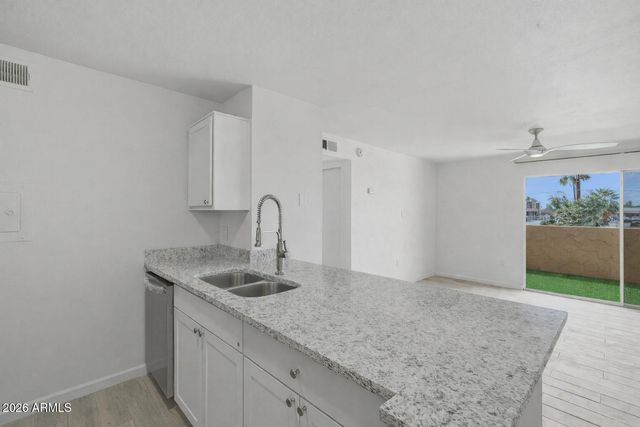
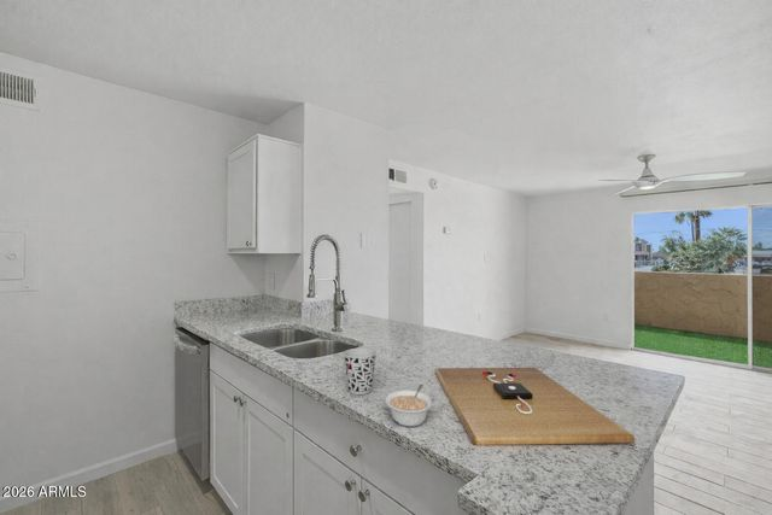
+ cup [343,347,378,396]
+ cutting board [434,367,636,446]
+ legume [385,384,433,428]
